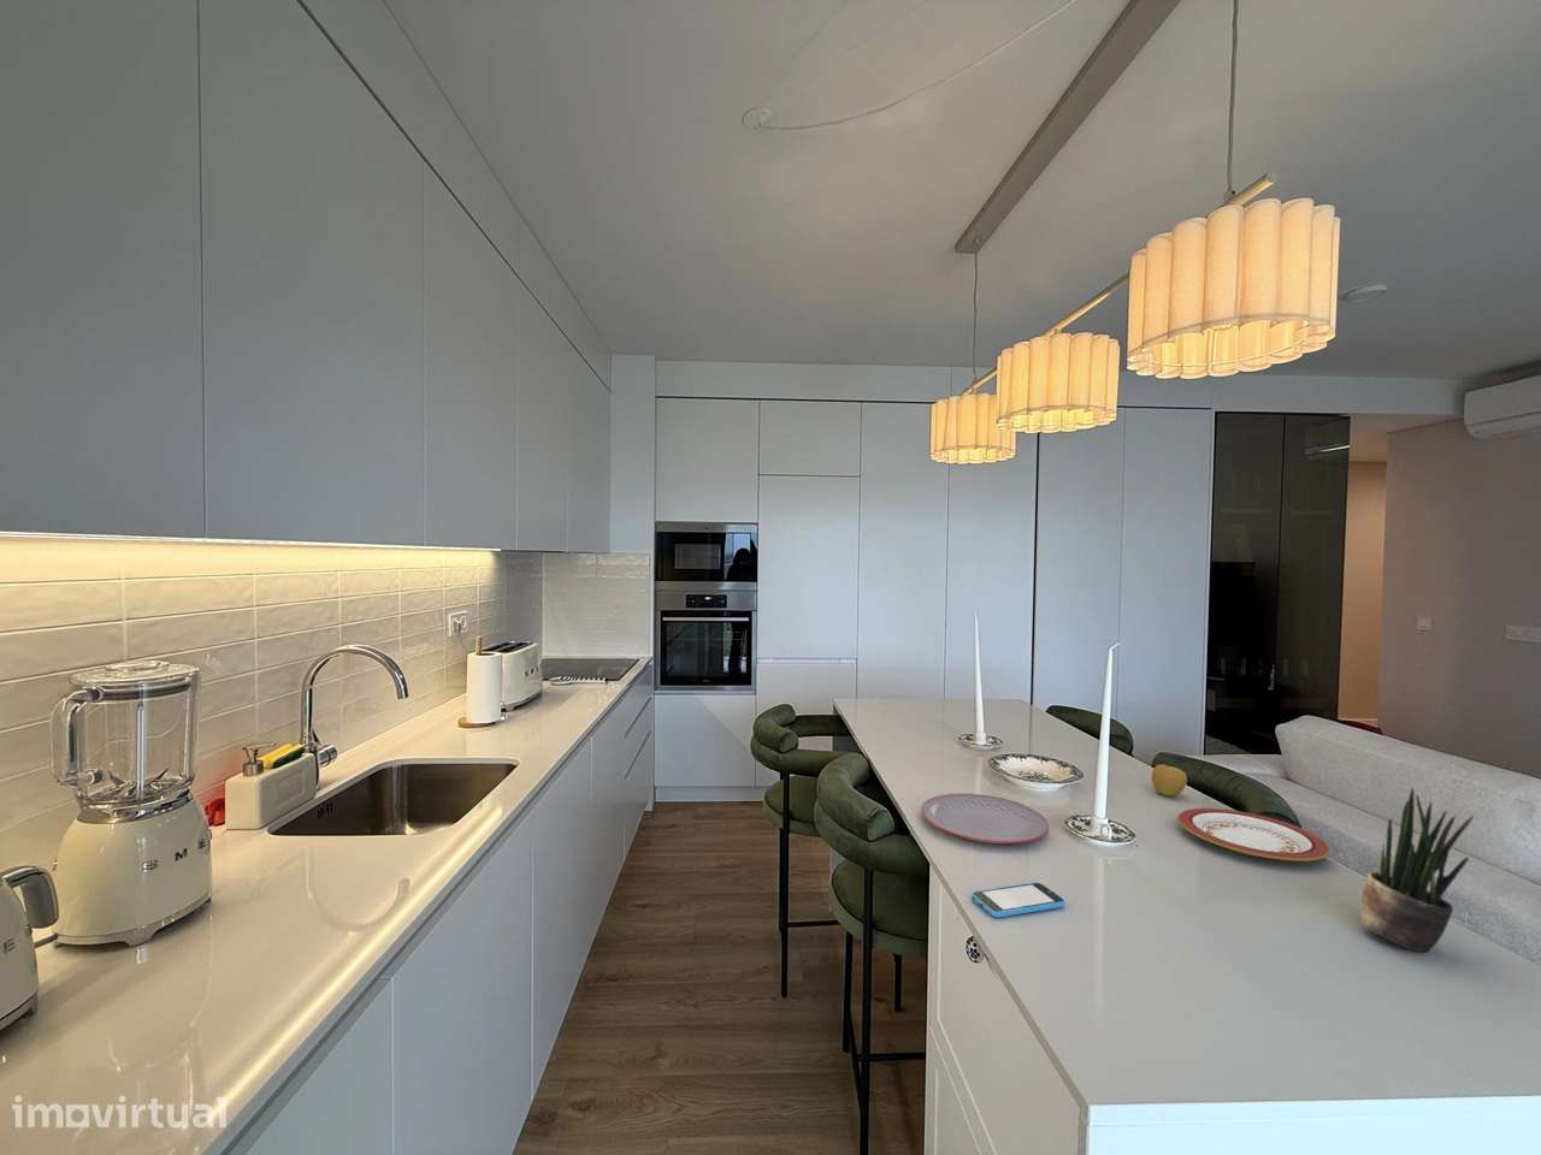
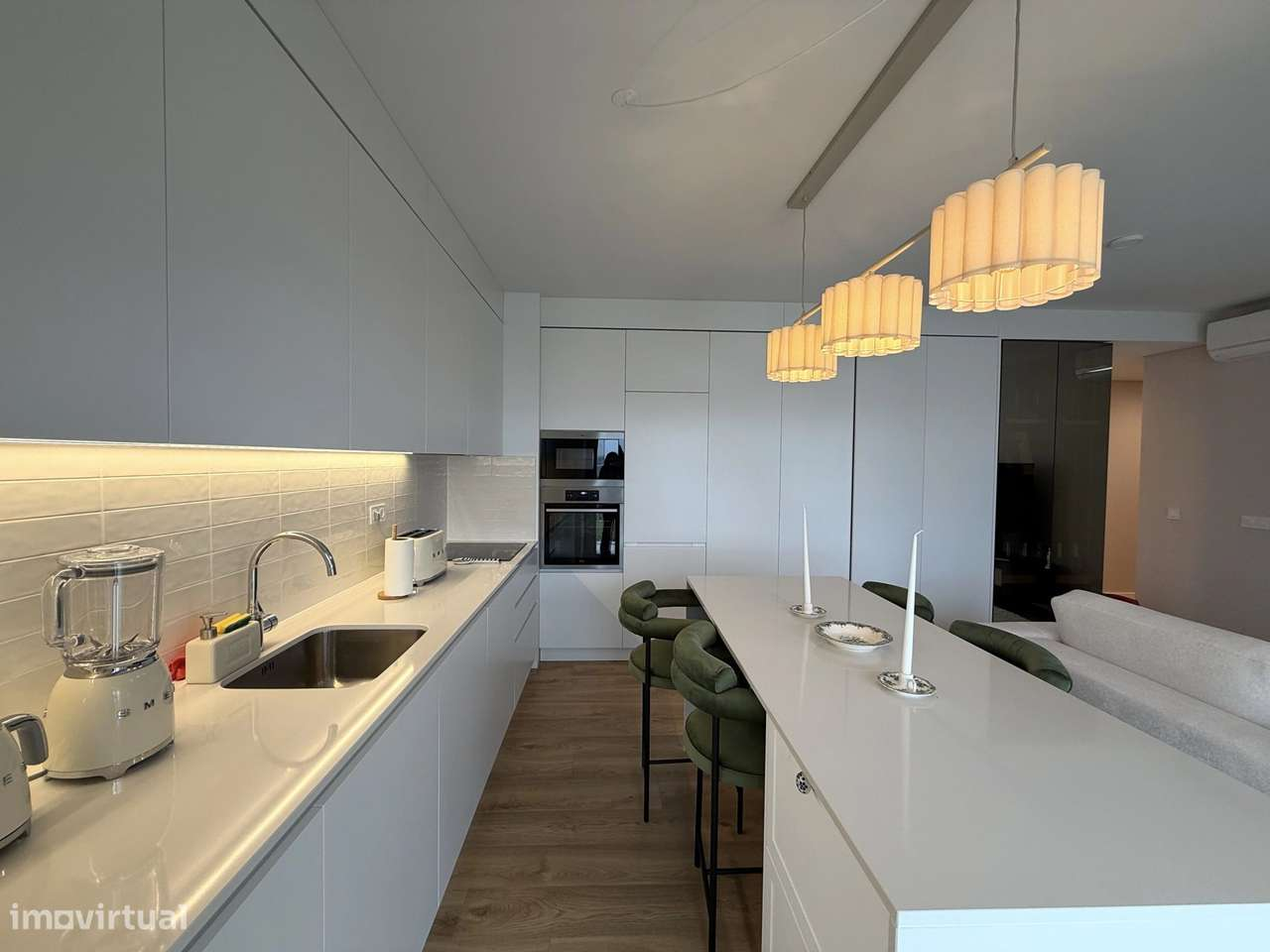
- plate [1176,807,1331,863]
- potted plant [1359,787,1474,952]
- smartphone [971,881,1065,920]
- plate [920,793,1050,844]
- apple [1152,763,1188,797]
